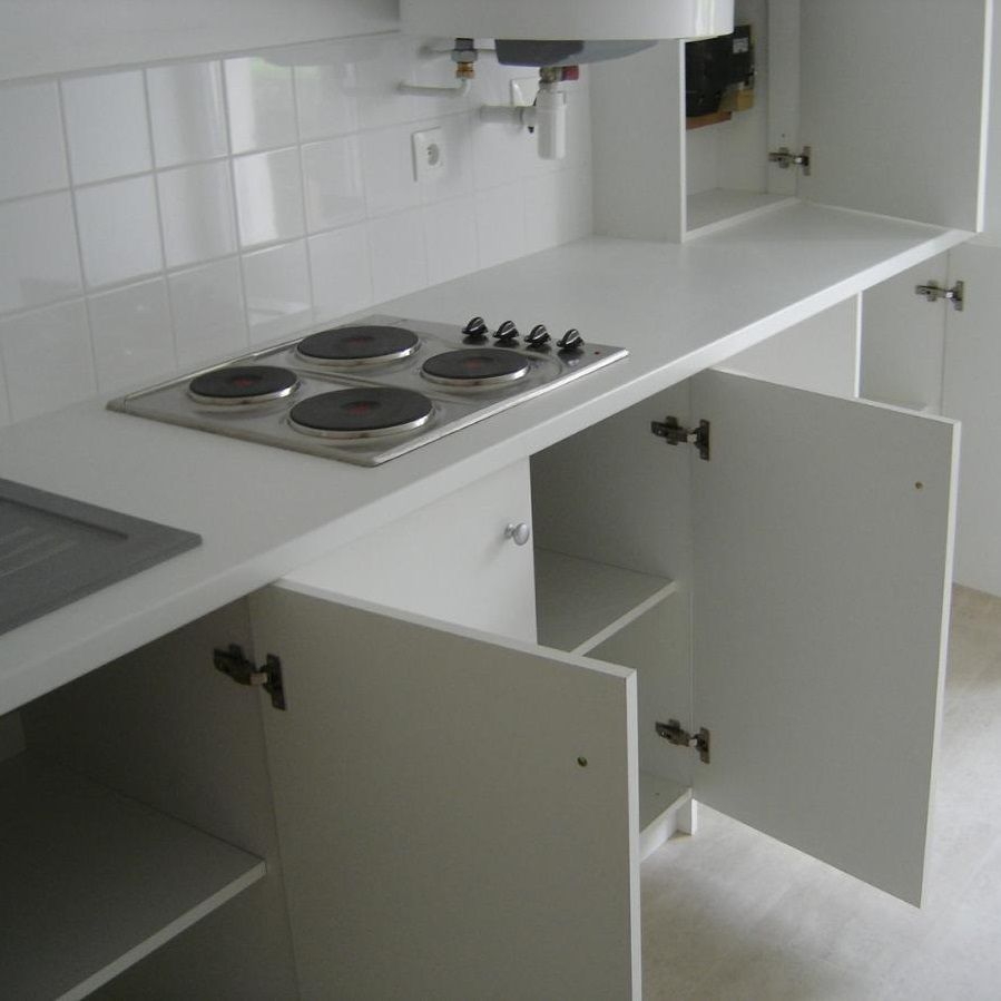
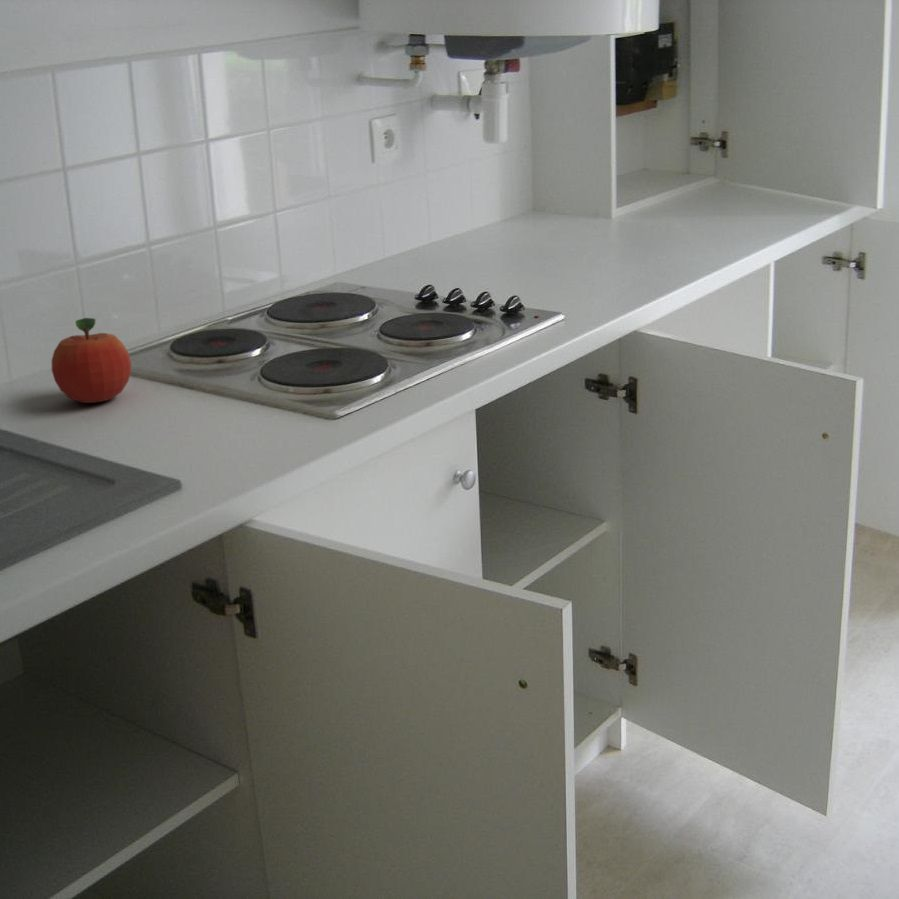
+ fruit [51,317,132,404]
